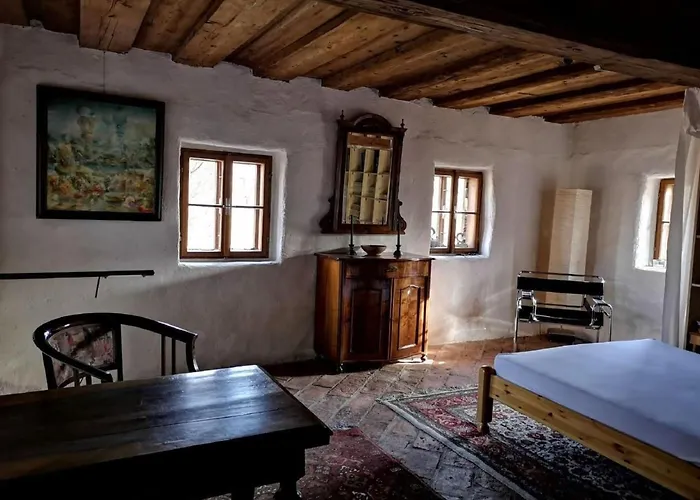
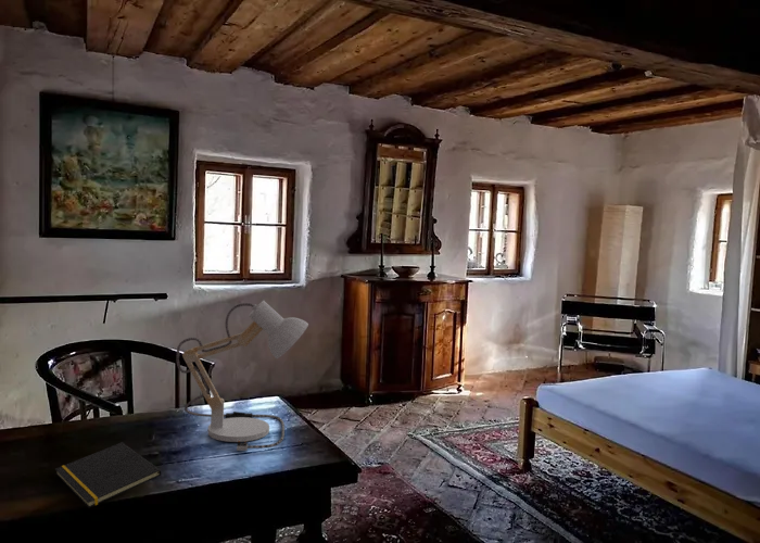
+ desk lamp [176,300,309,452]
+ notepad [54,441,162,508]
